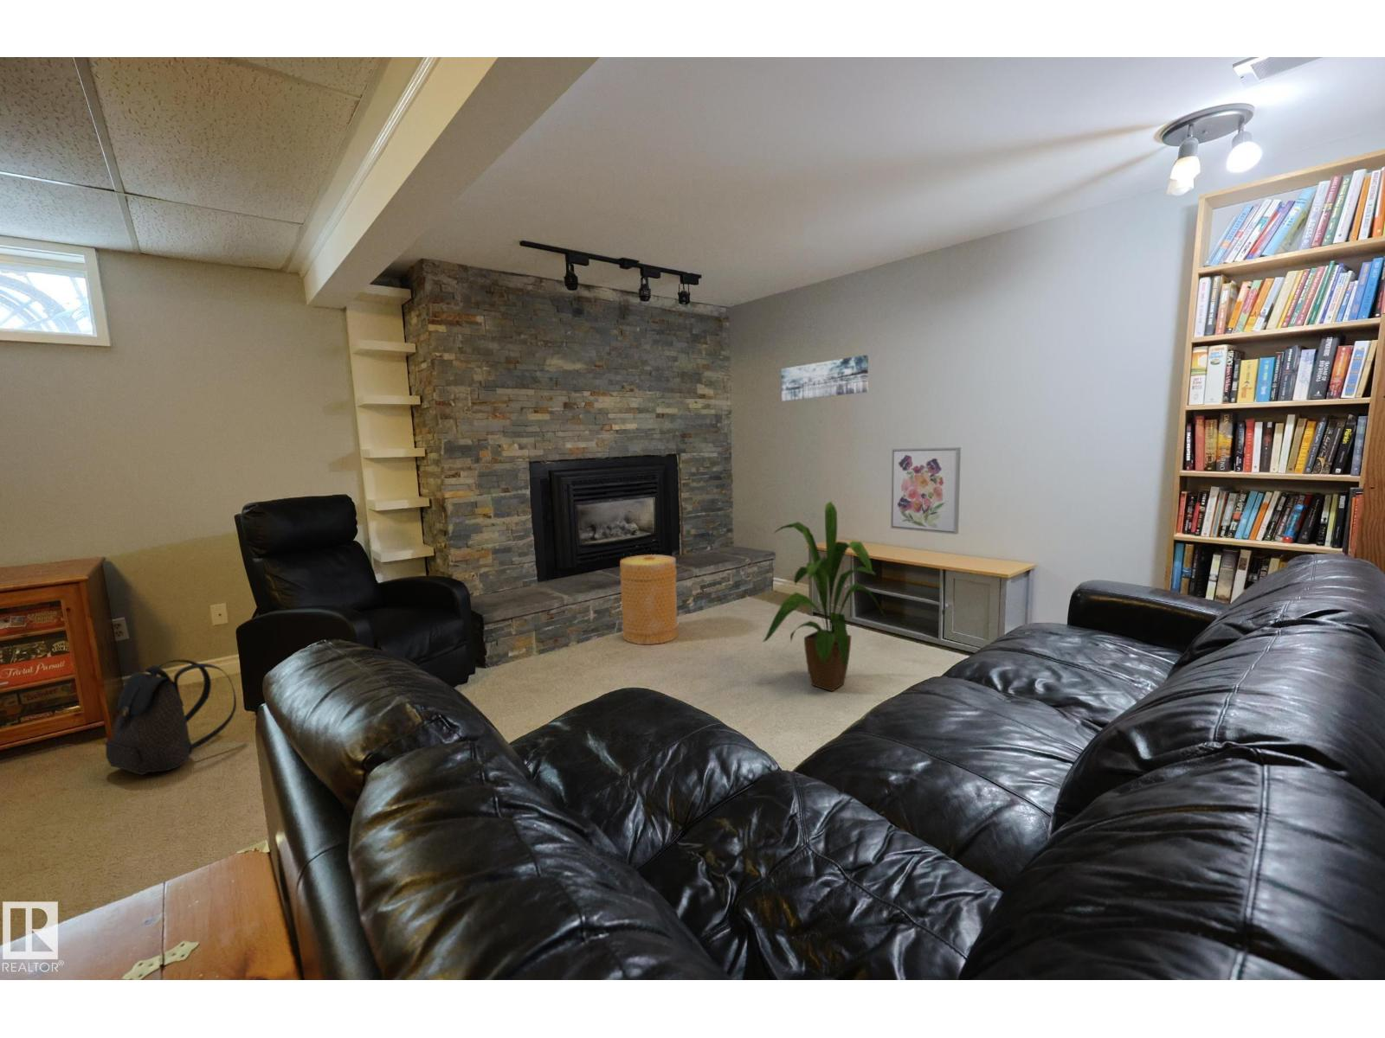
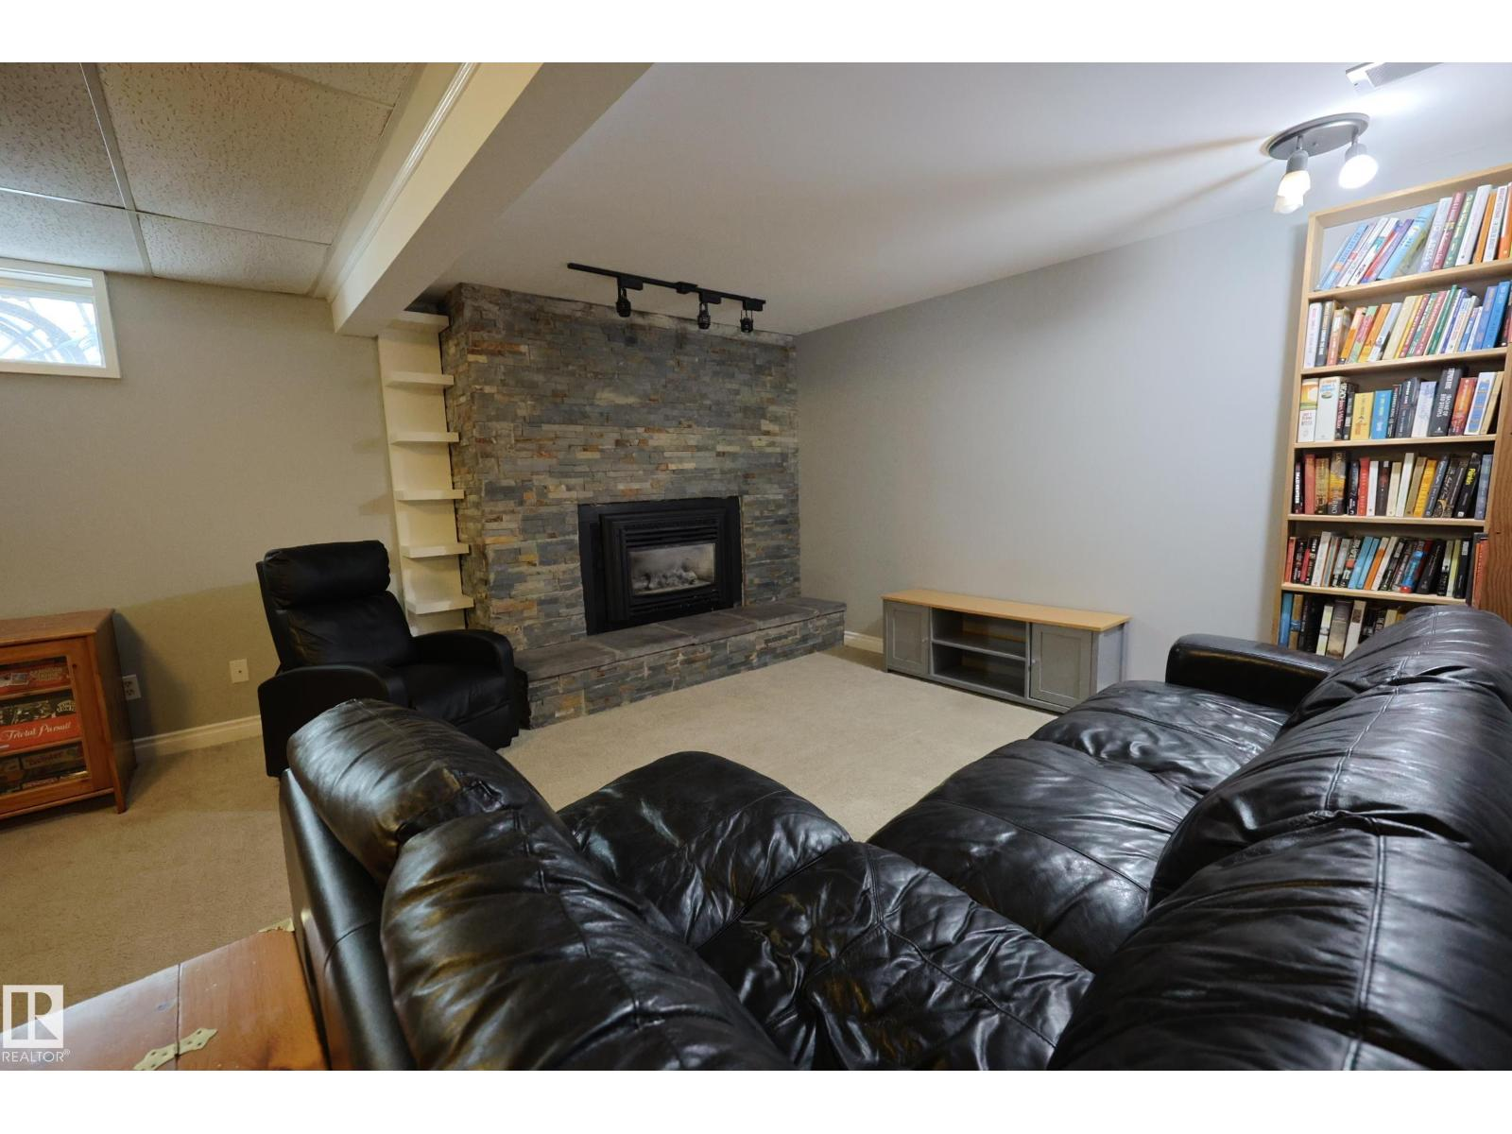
- backpack [105,659,237,776]
- wall art [890,446,962,535]
- wall art [781,353,869,402]
- house plant [761,500,887,692]
- basket [619,554,679,645]
